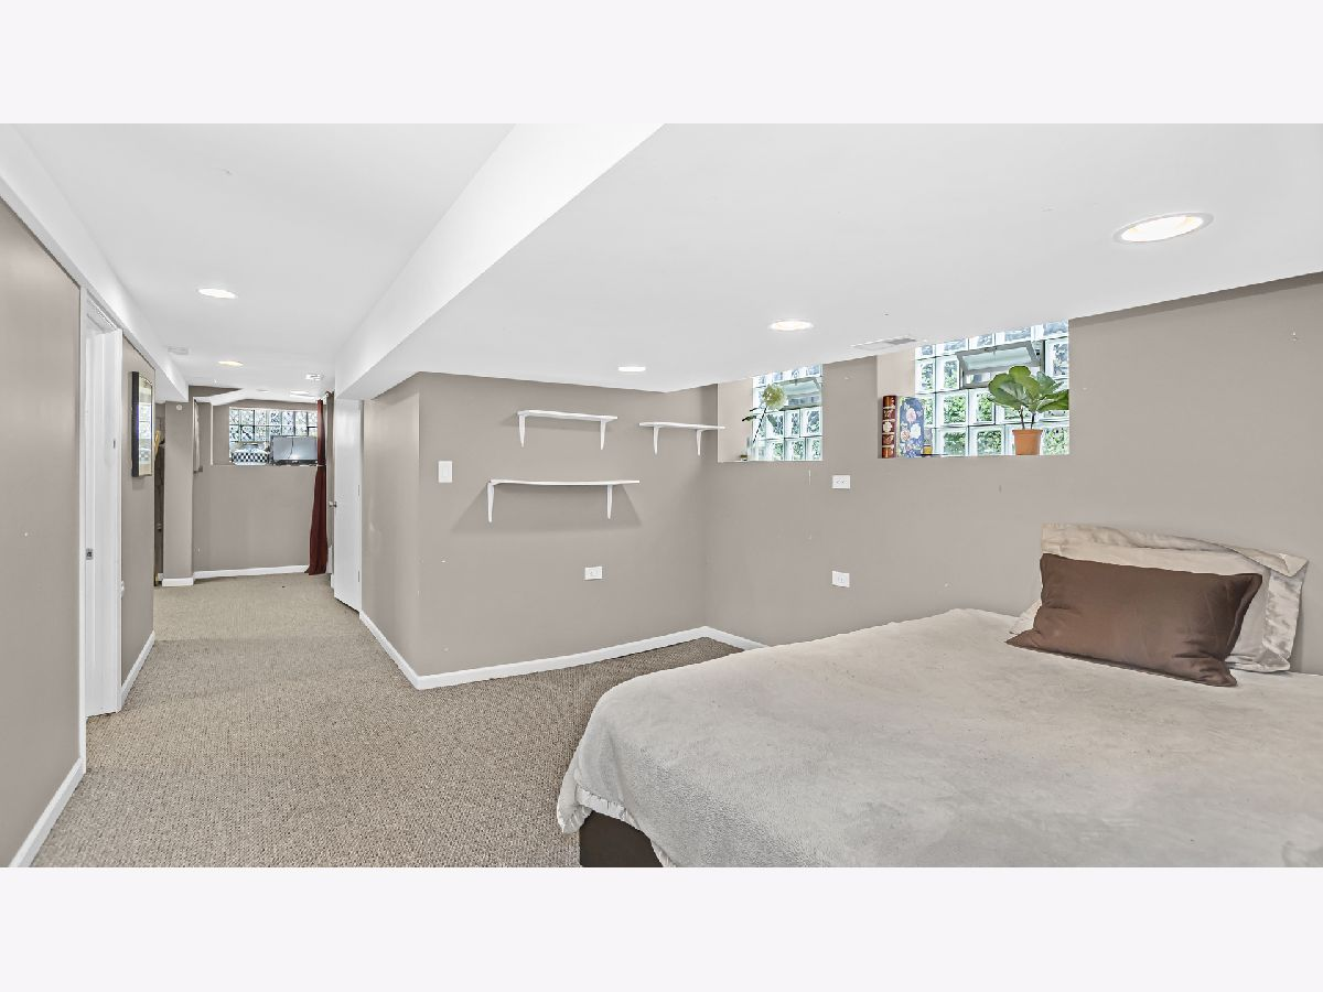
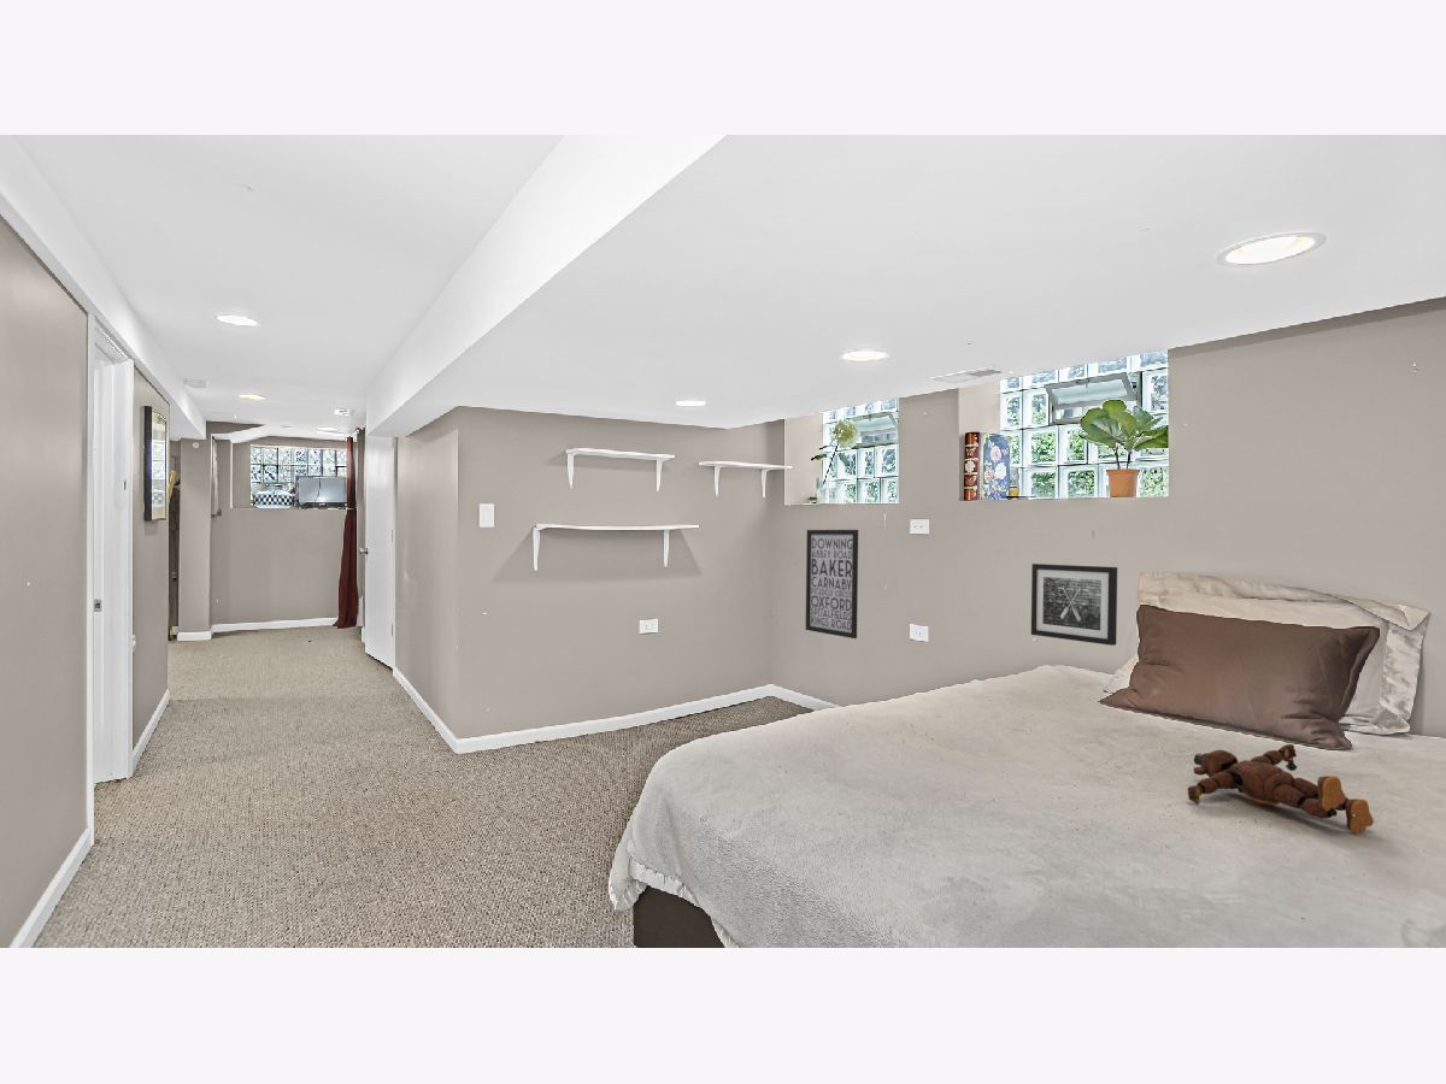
+ wall art [805,529,859,640]
+ teddy bear [1187,743,1375,835]
+ wall art [1030,562,1118,647]
